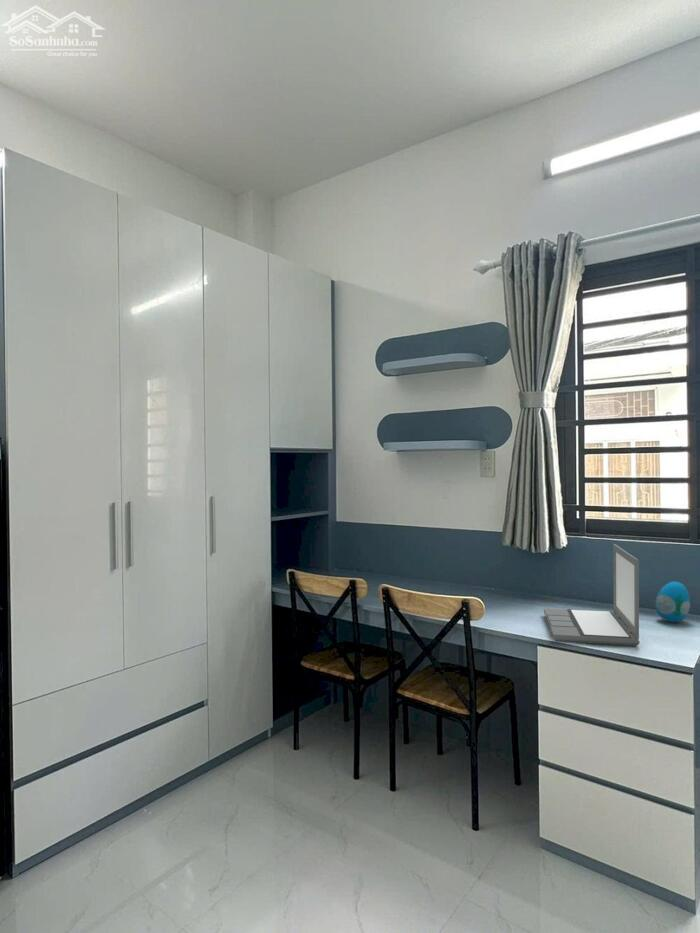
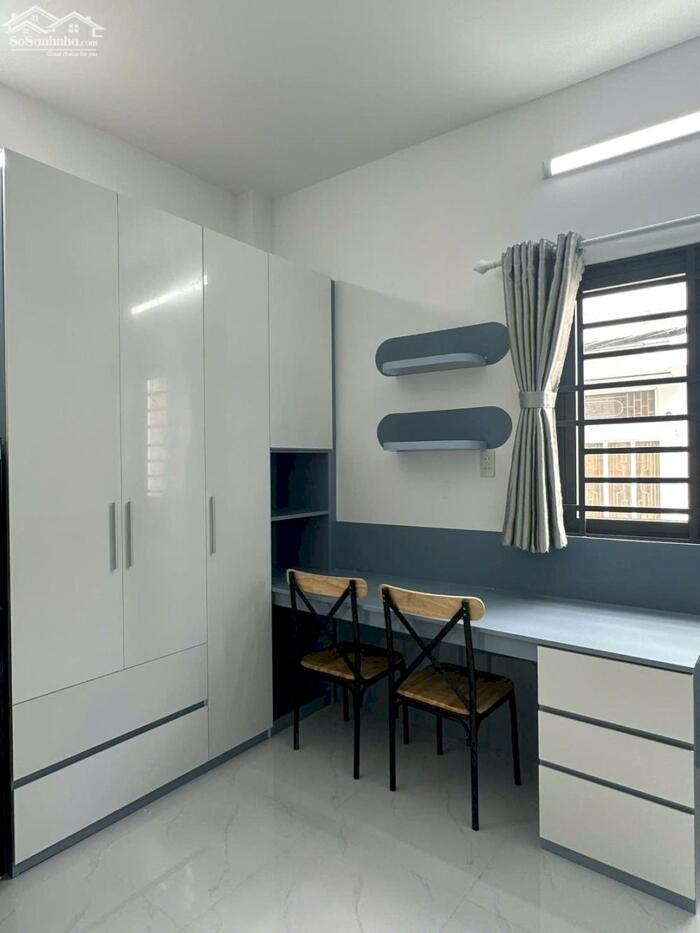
- laptop [543,543,641,647]
- decorative egg [654,581,691,623]
